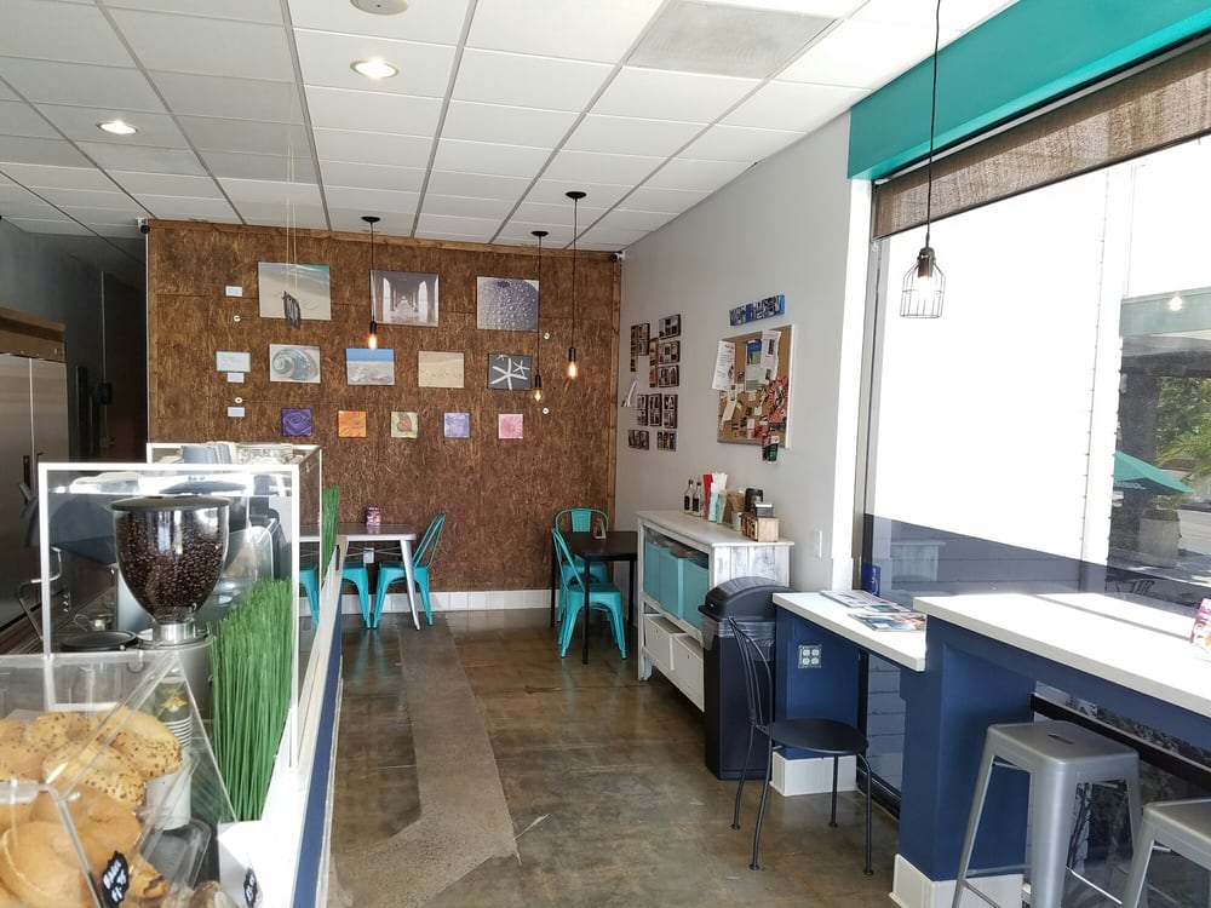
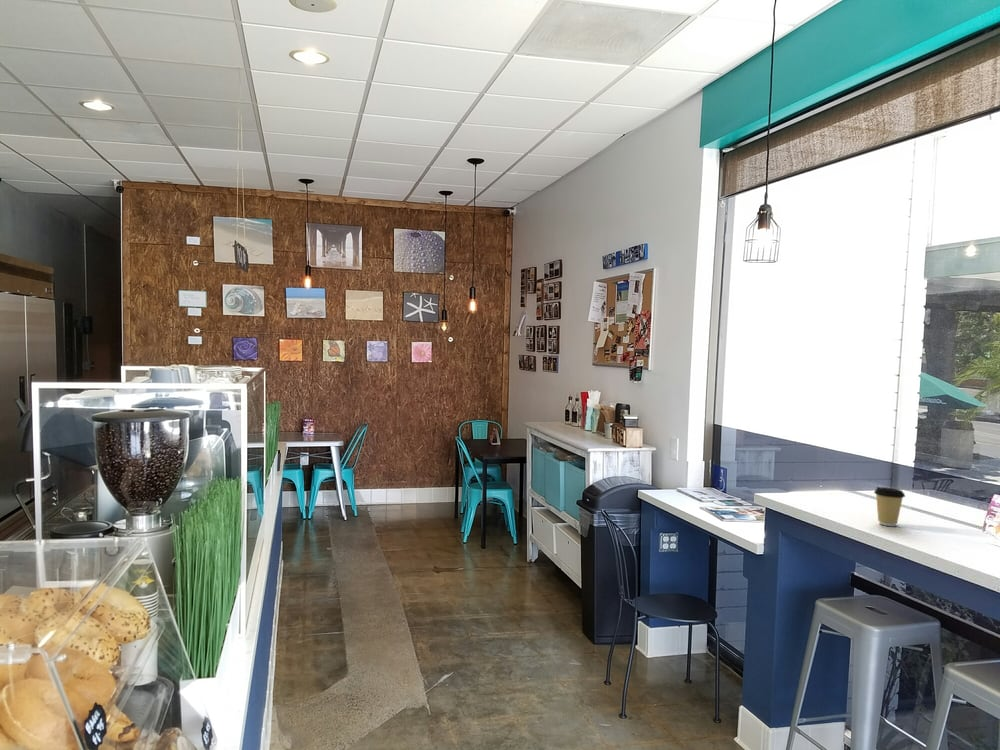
+ coffee cup [873,486,906,527]
